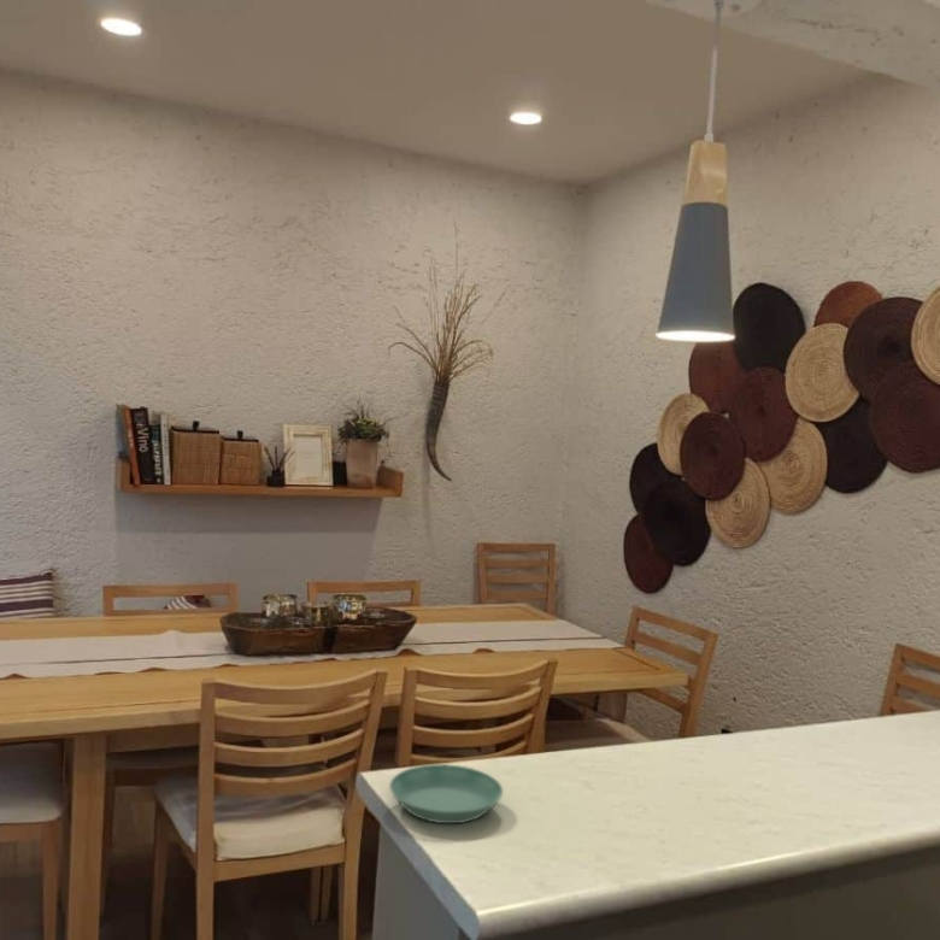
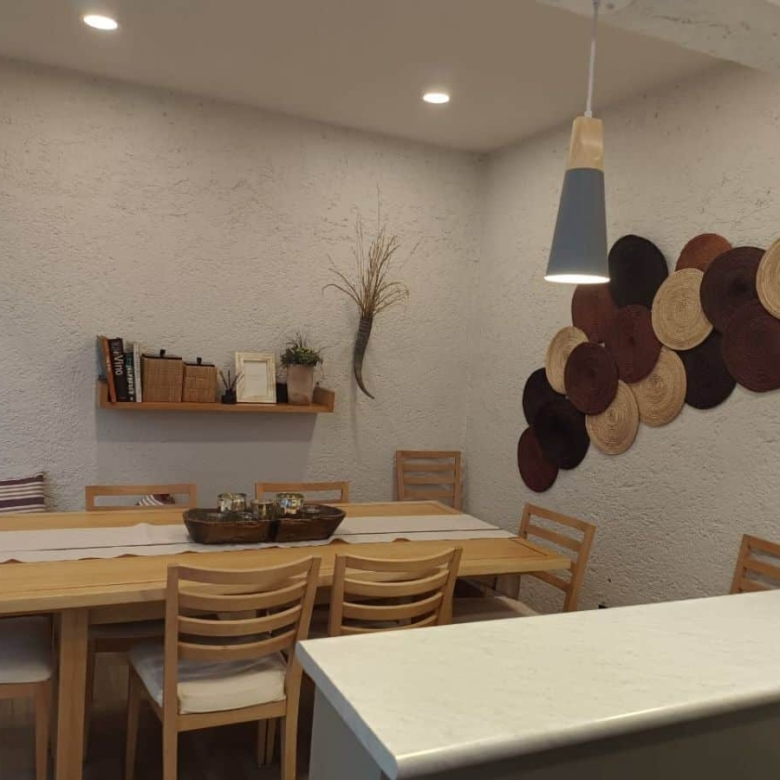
- saucer [388,763,504,824]
